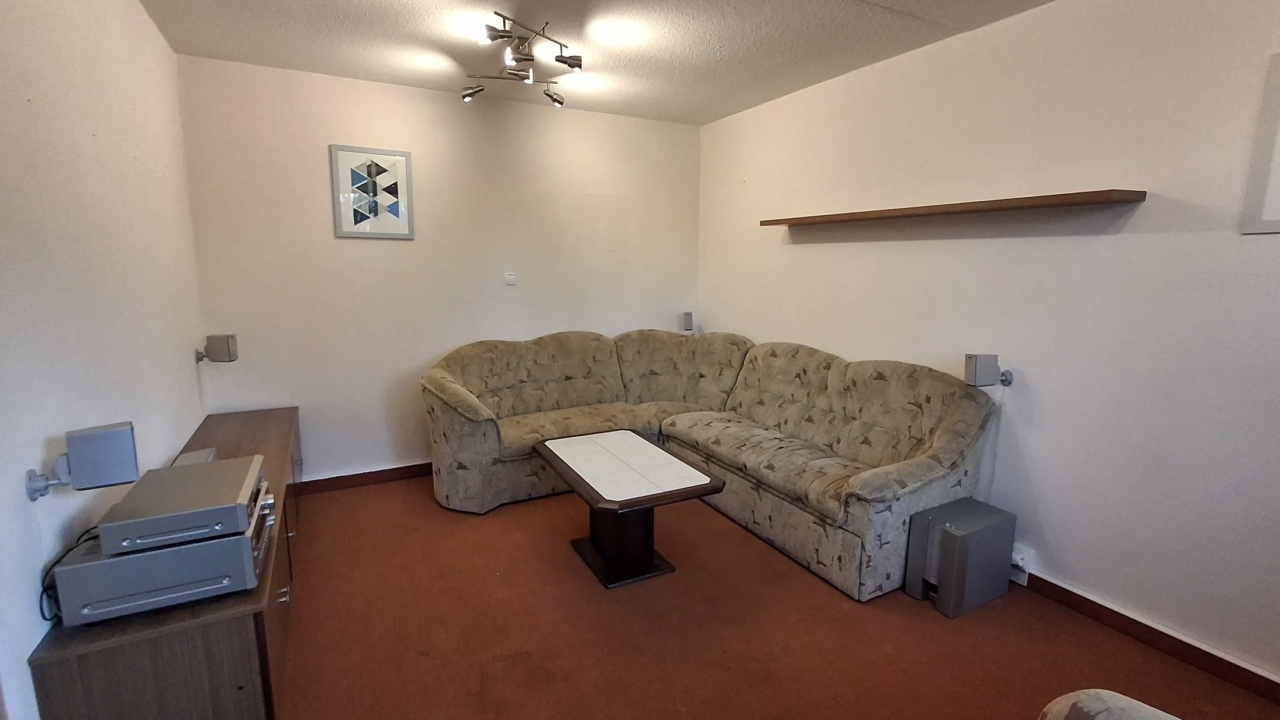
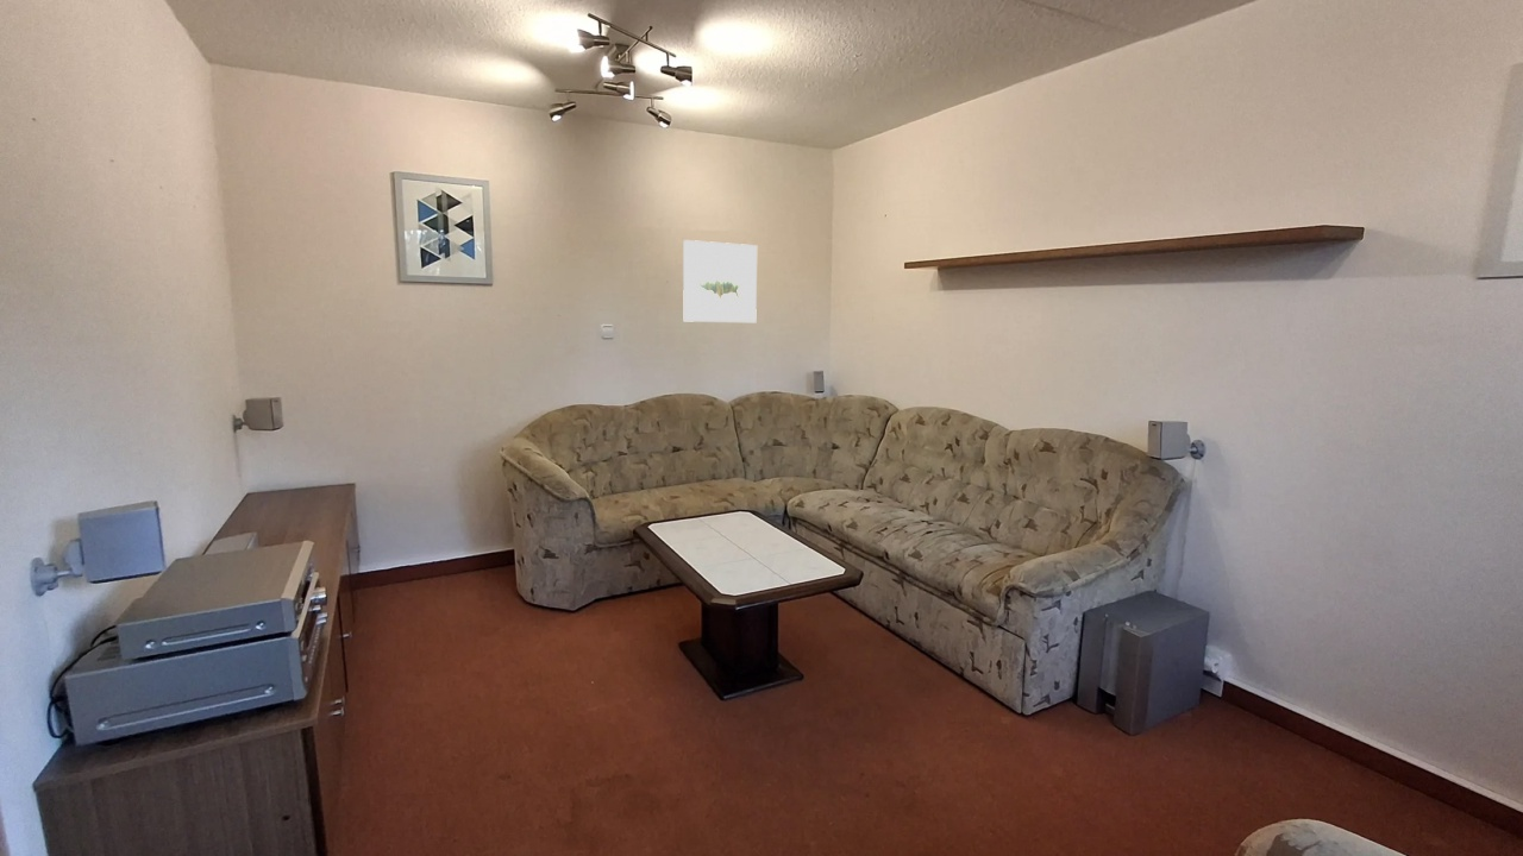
+ wall art [682,239,758,323]
